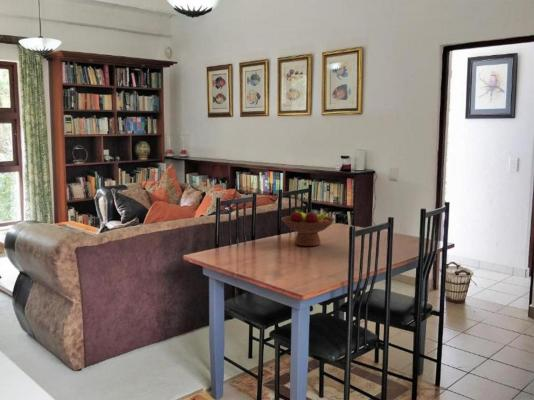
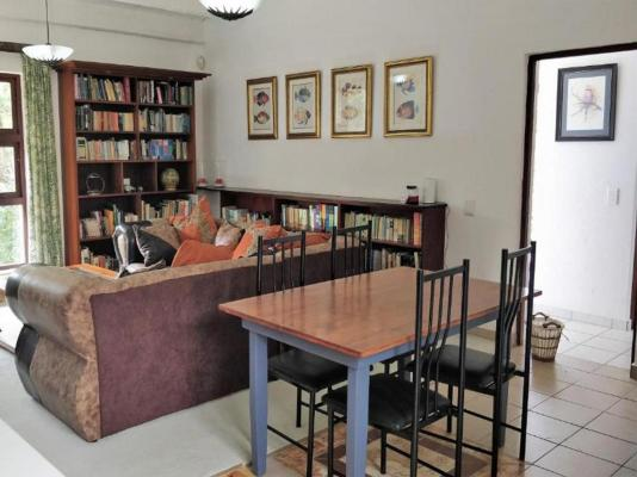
- fruit bowl [280,206,336,247]
